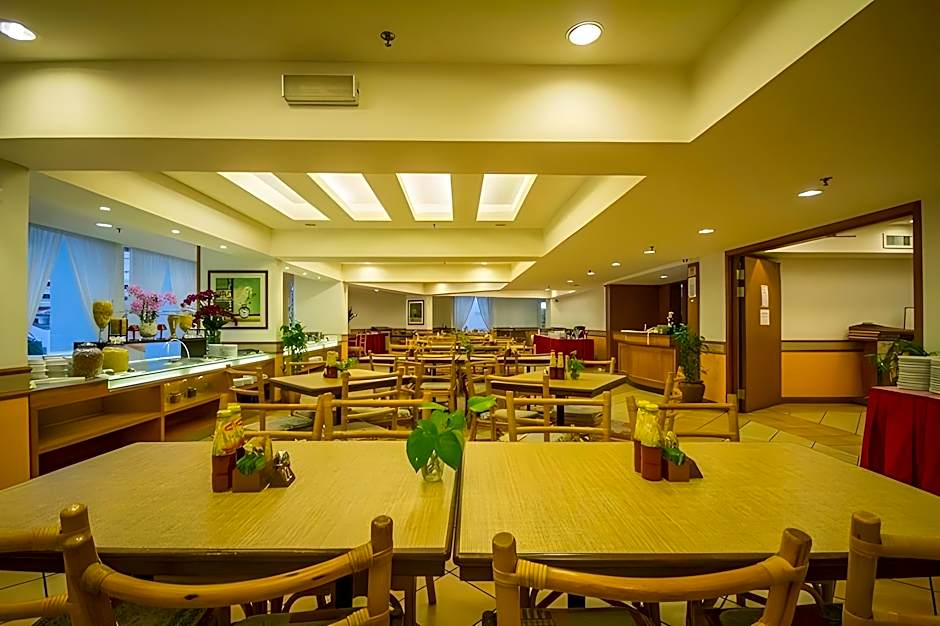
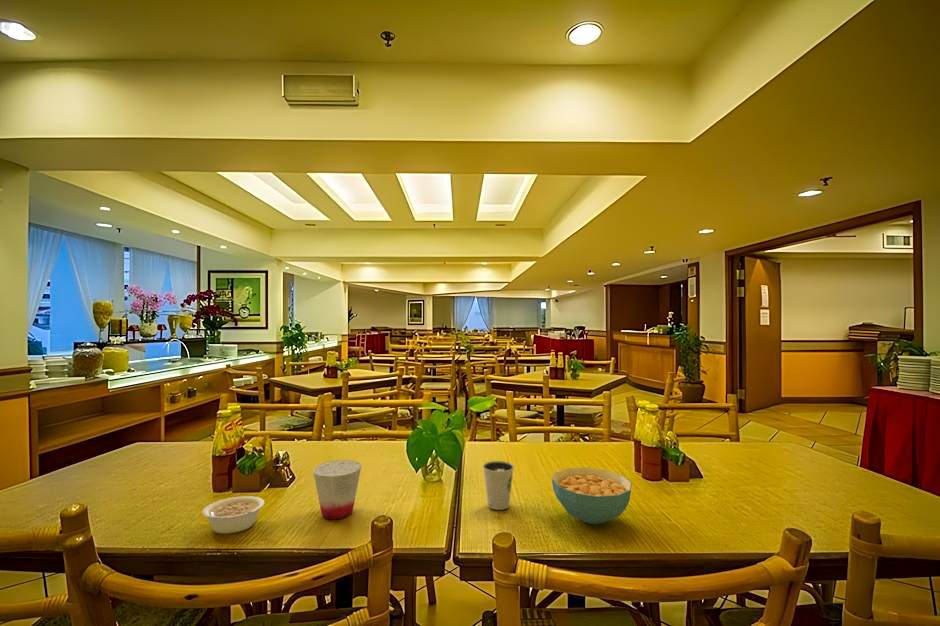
+ cereal bowl [551,466,633,525]
+ cup [312,459,362,520]
+ dixie cup [482,460,515,511]
+ legume [202,495,265,535]
